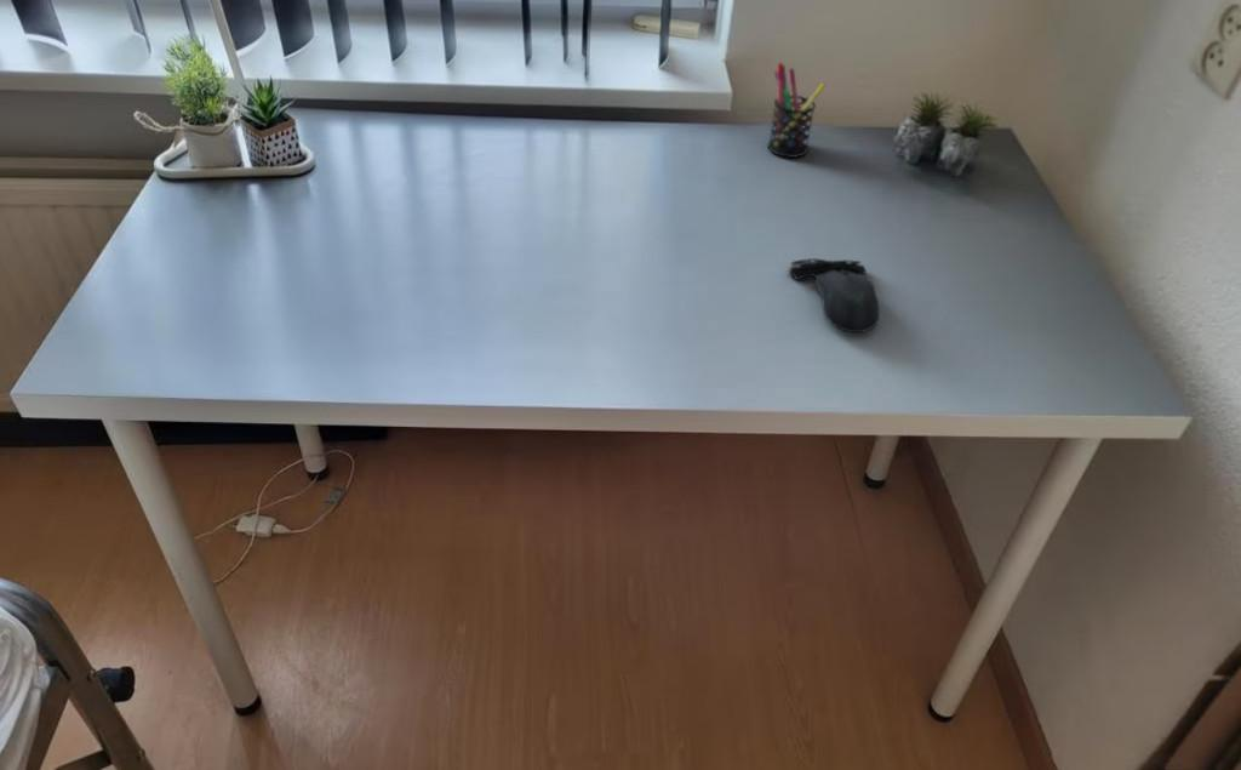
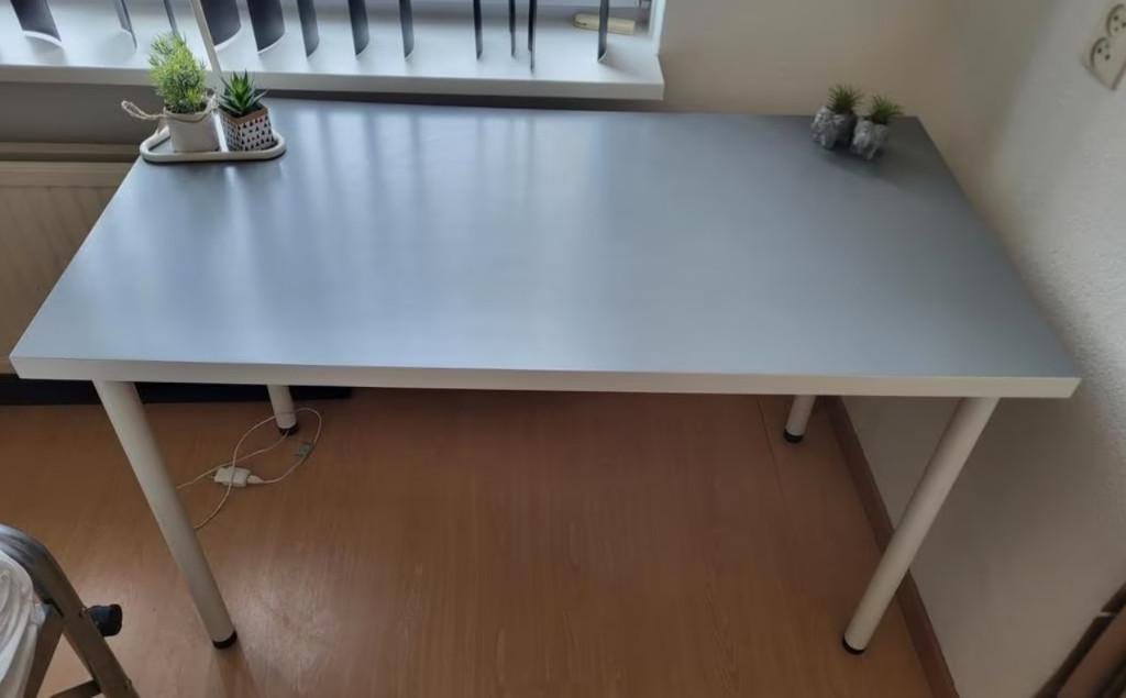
- pen holder [766,62,828,159]
- computer mouse [787,257,880,333]
